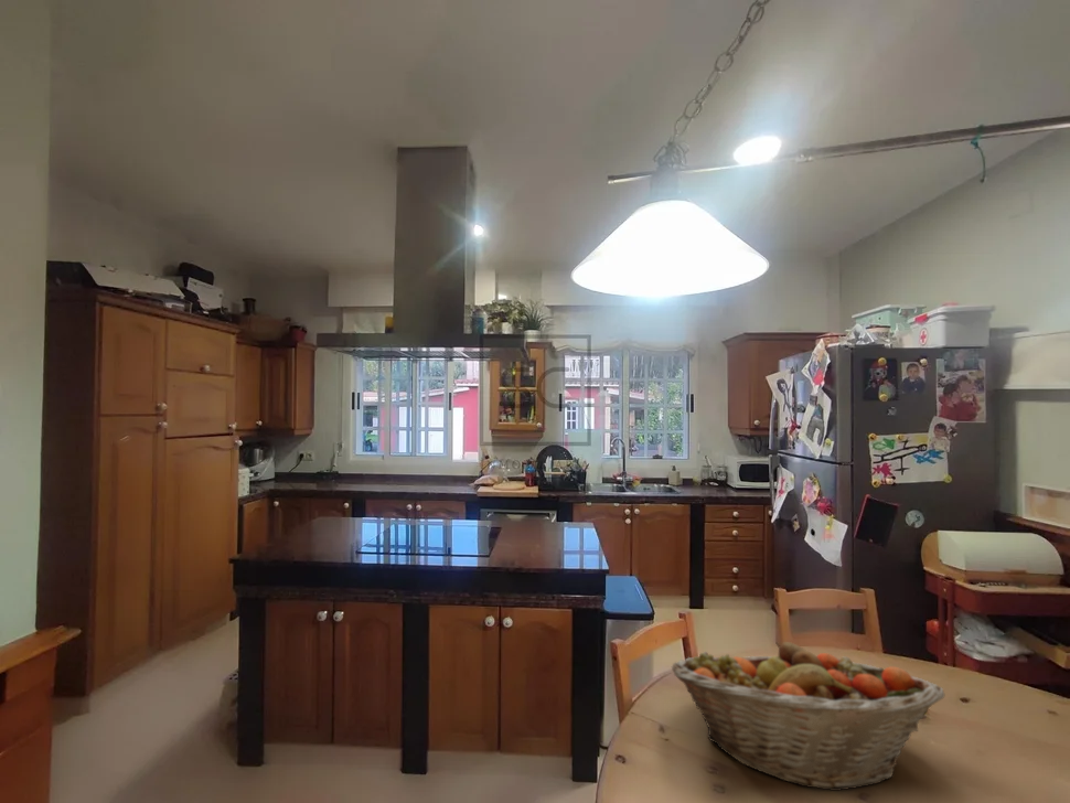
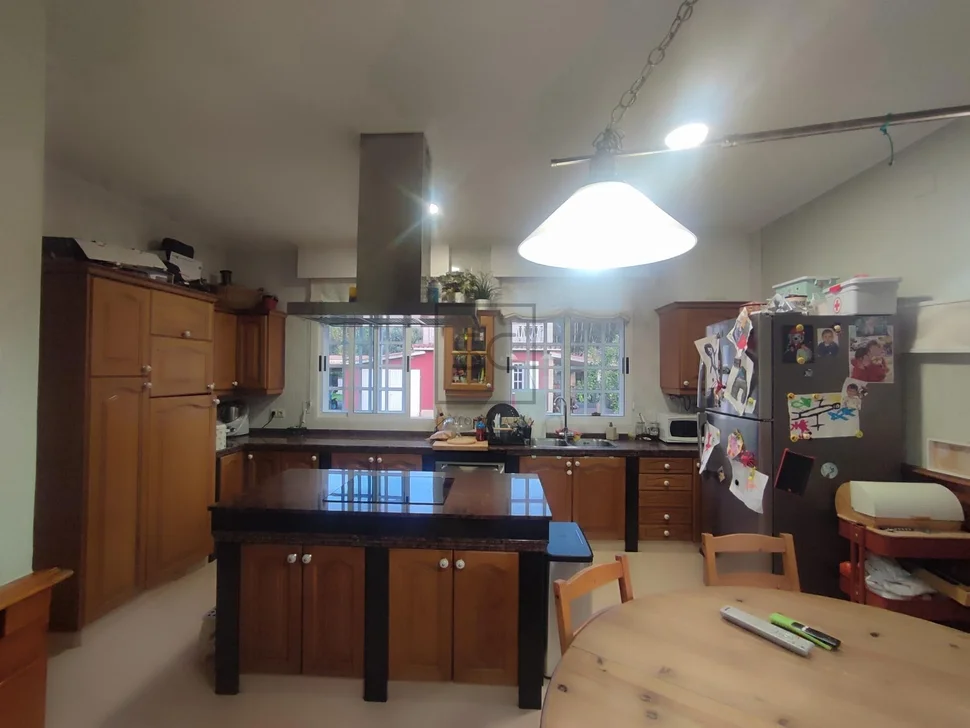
- fruit basket [671,641,945,792]
